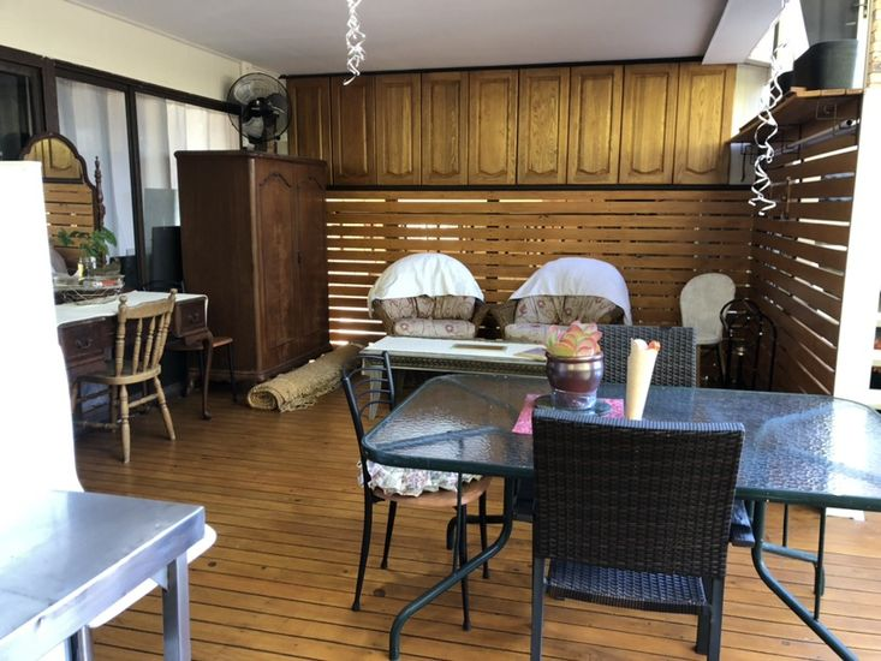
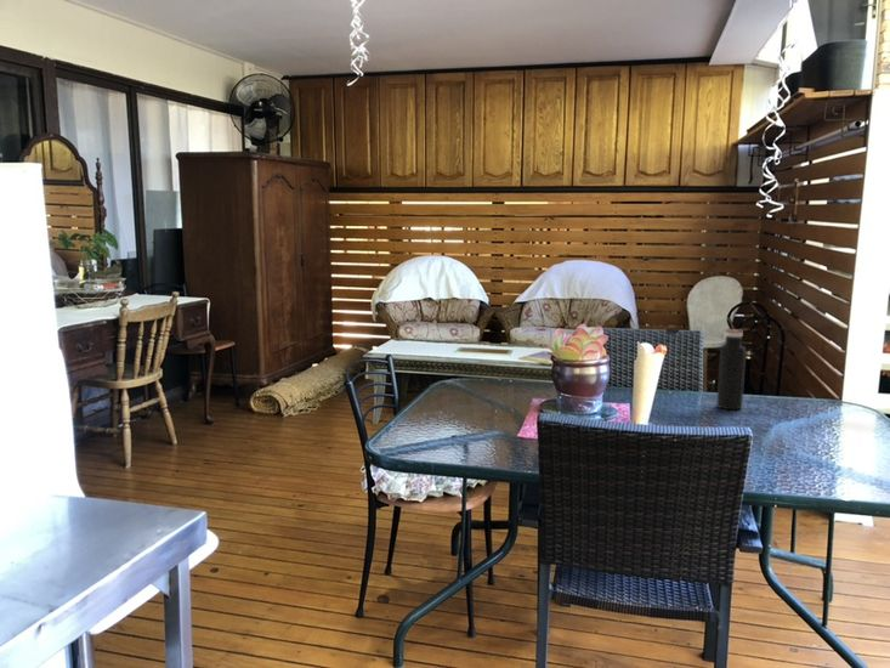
+ water bottle [715,328,747,411]
